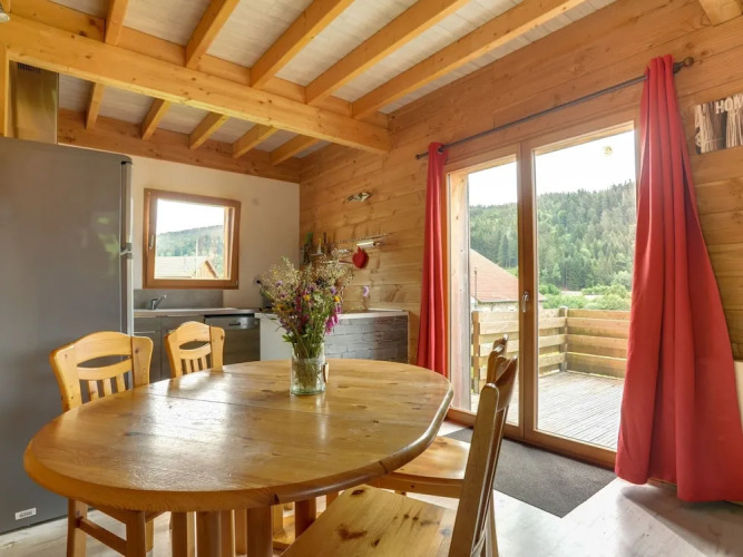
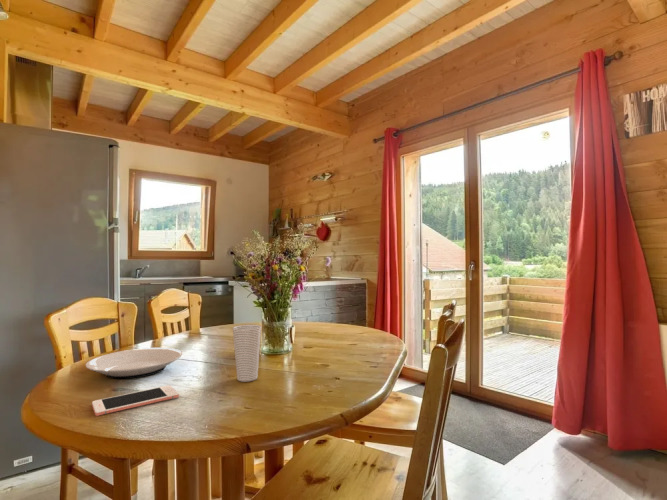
+ plate [85,347,183,380]
+ cell phone [91,384,180,417]
+ cup [232,324,262,383]
